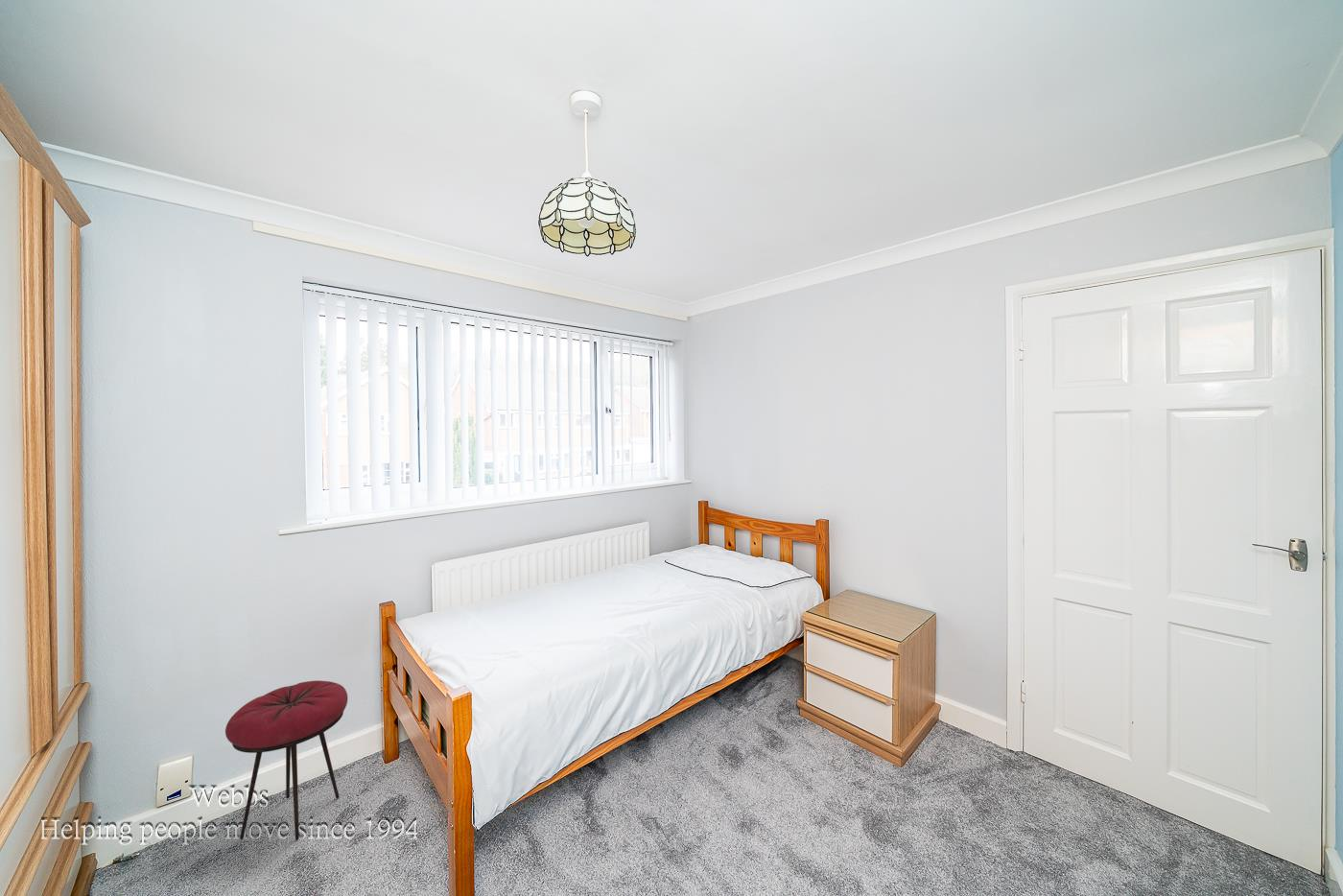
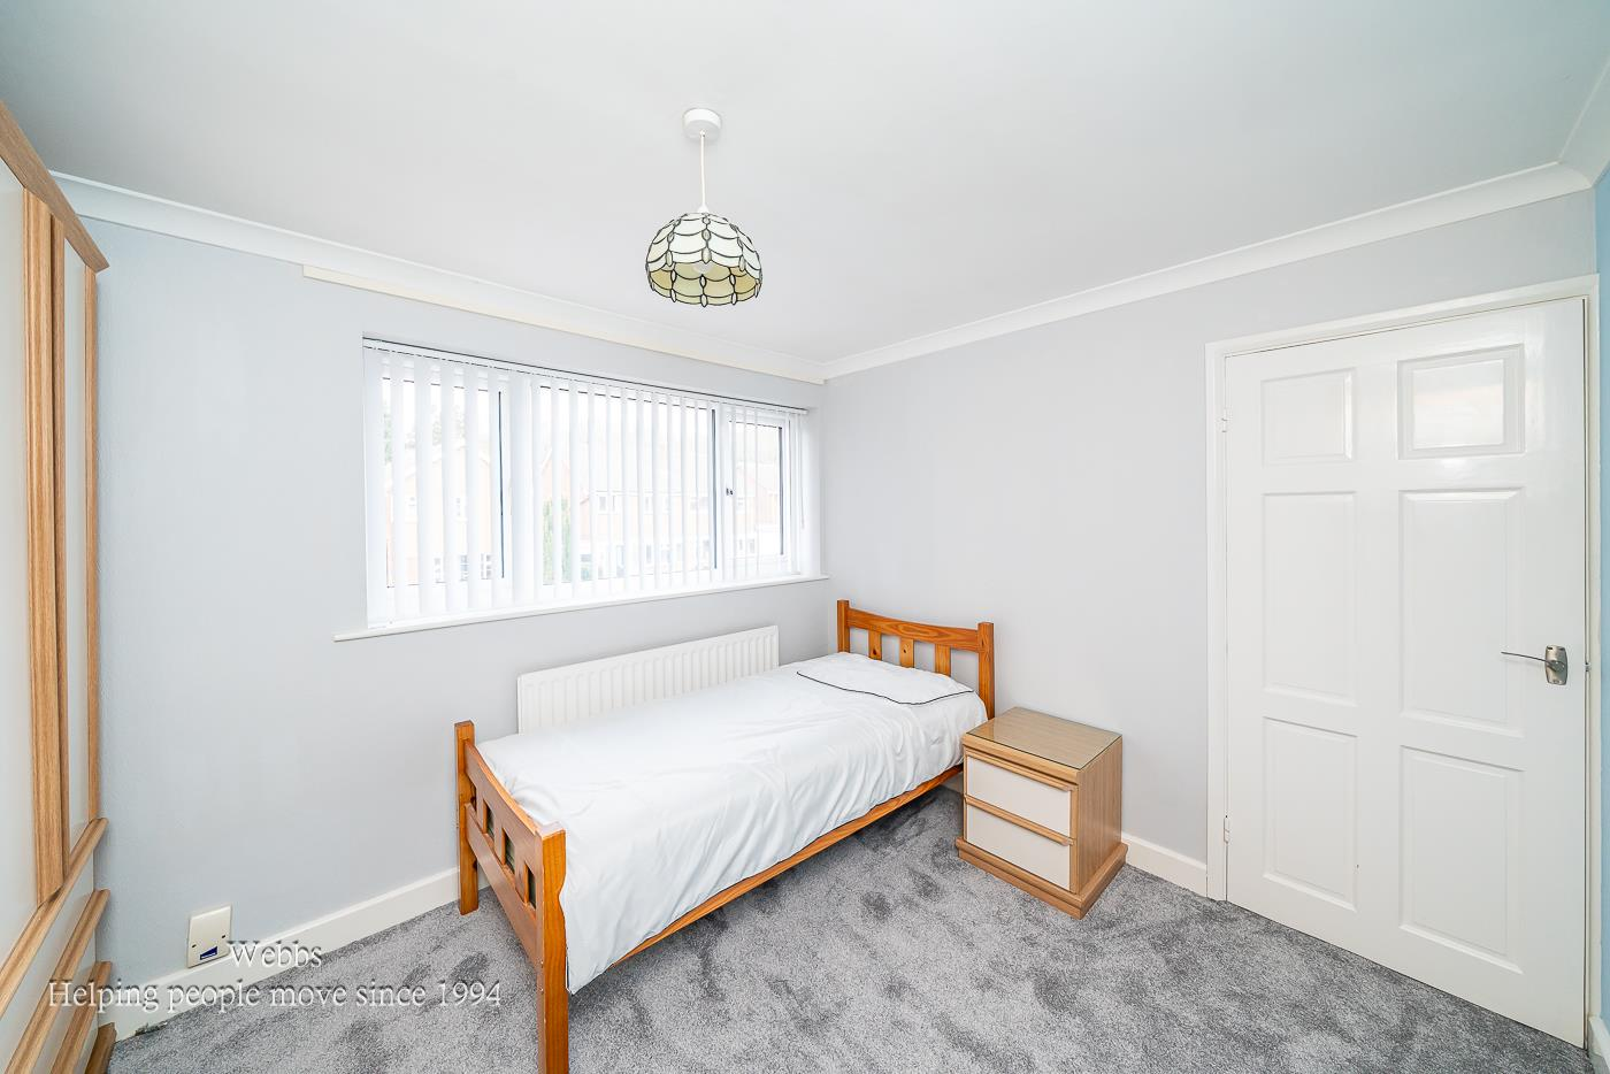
- stool [224,680,349,841]
